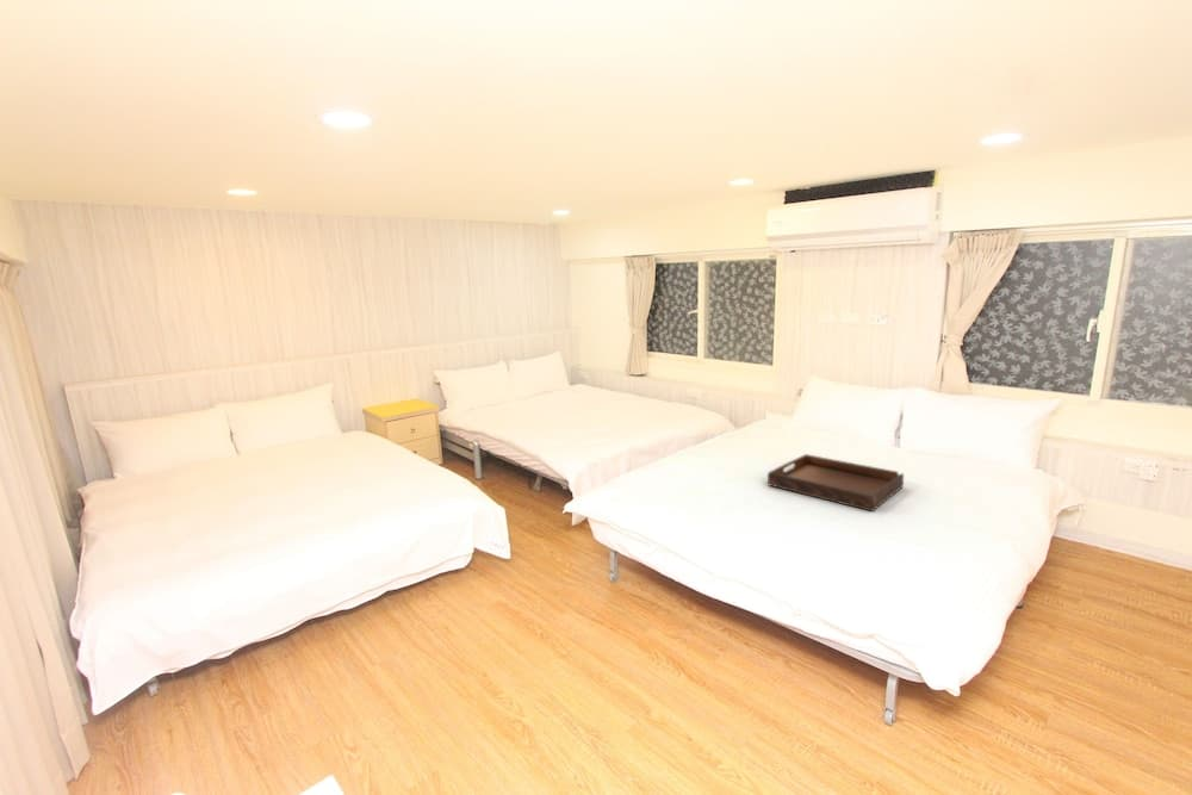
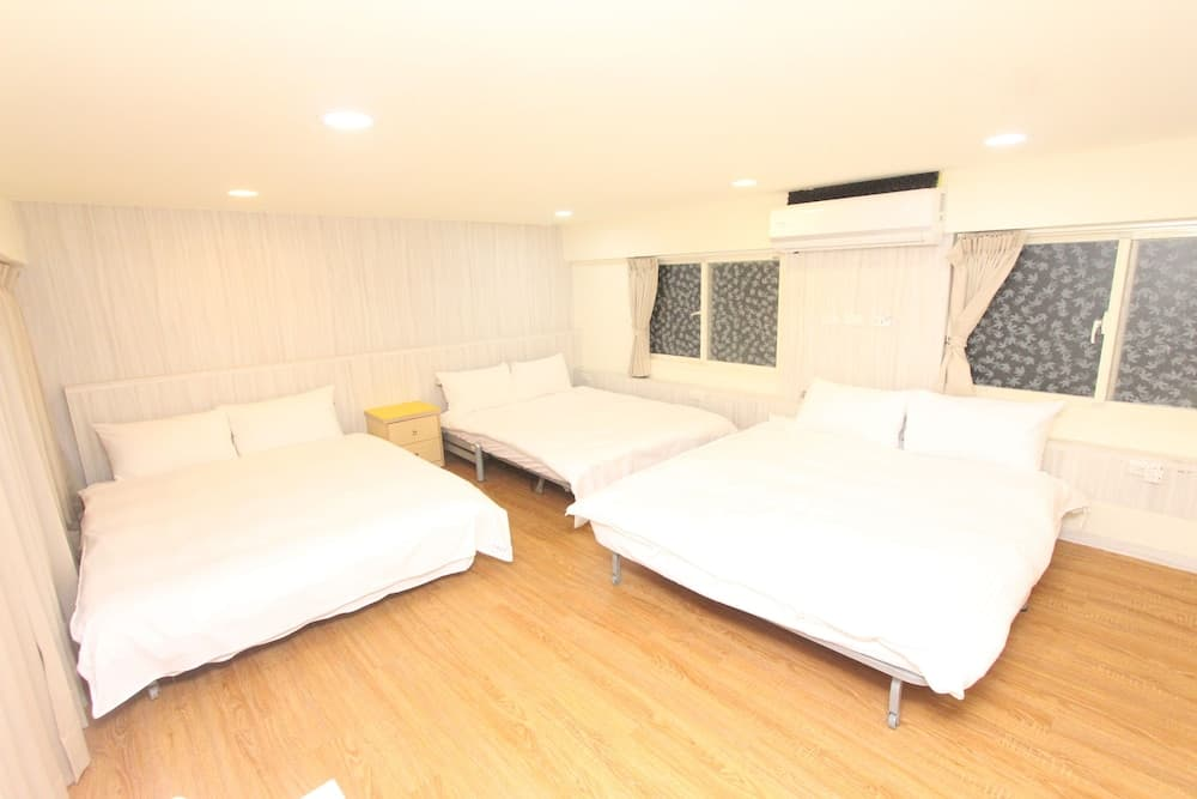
- serving tray [766,453,905,513]
